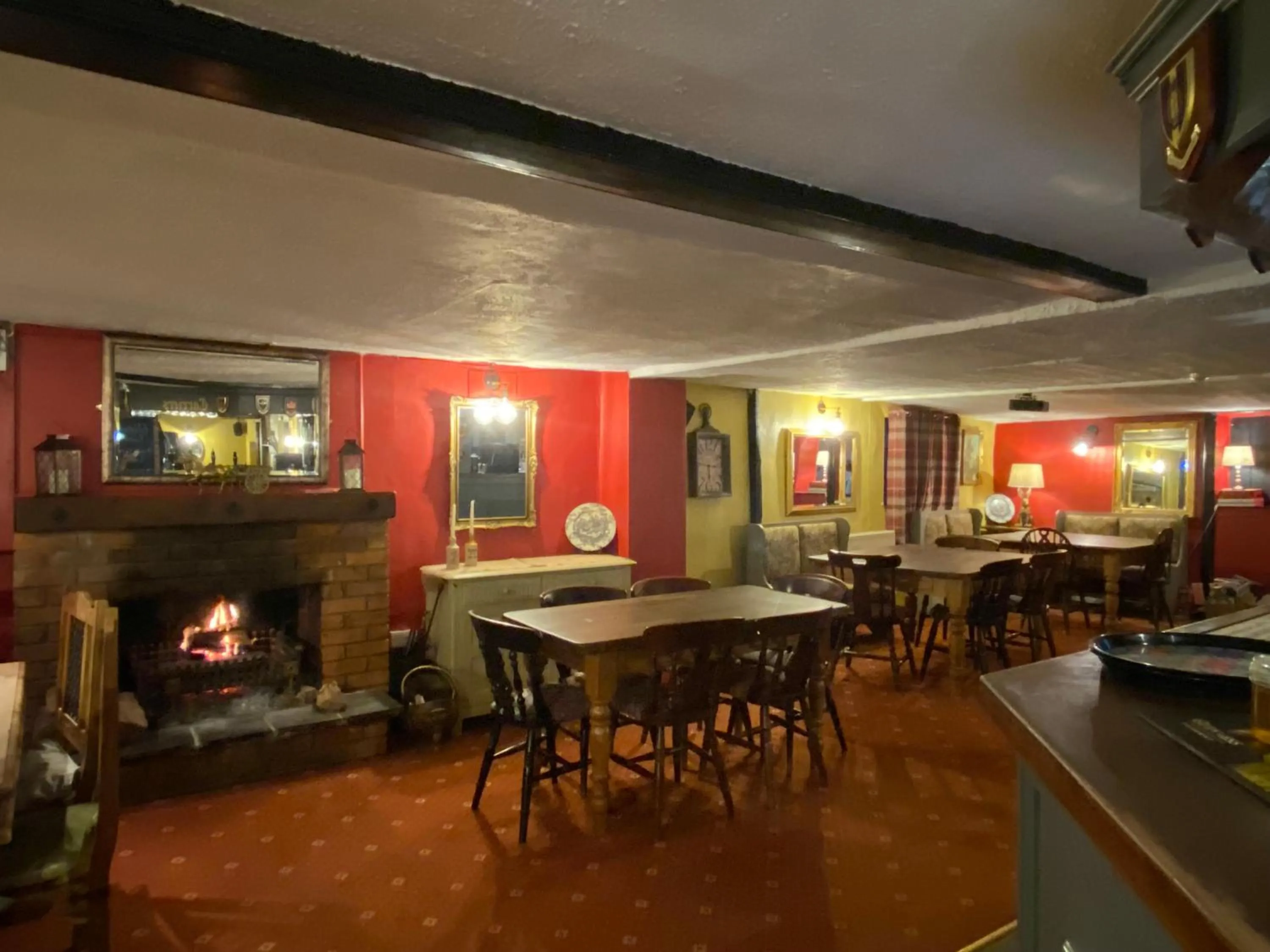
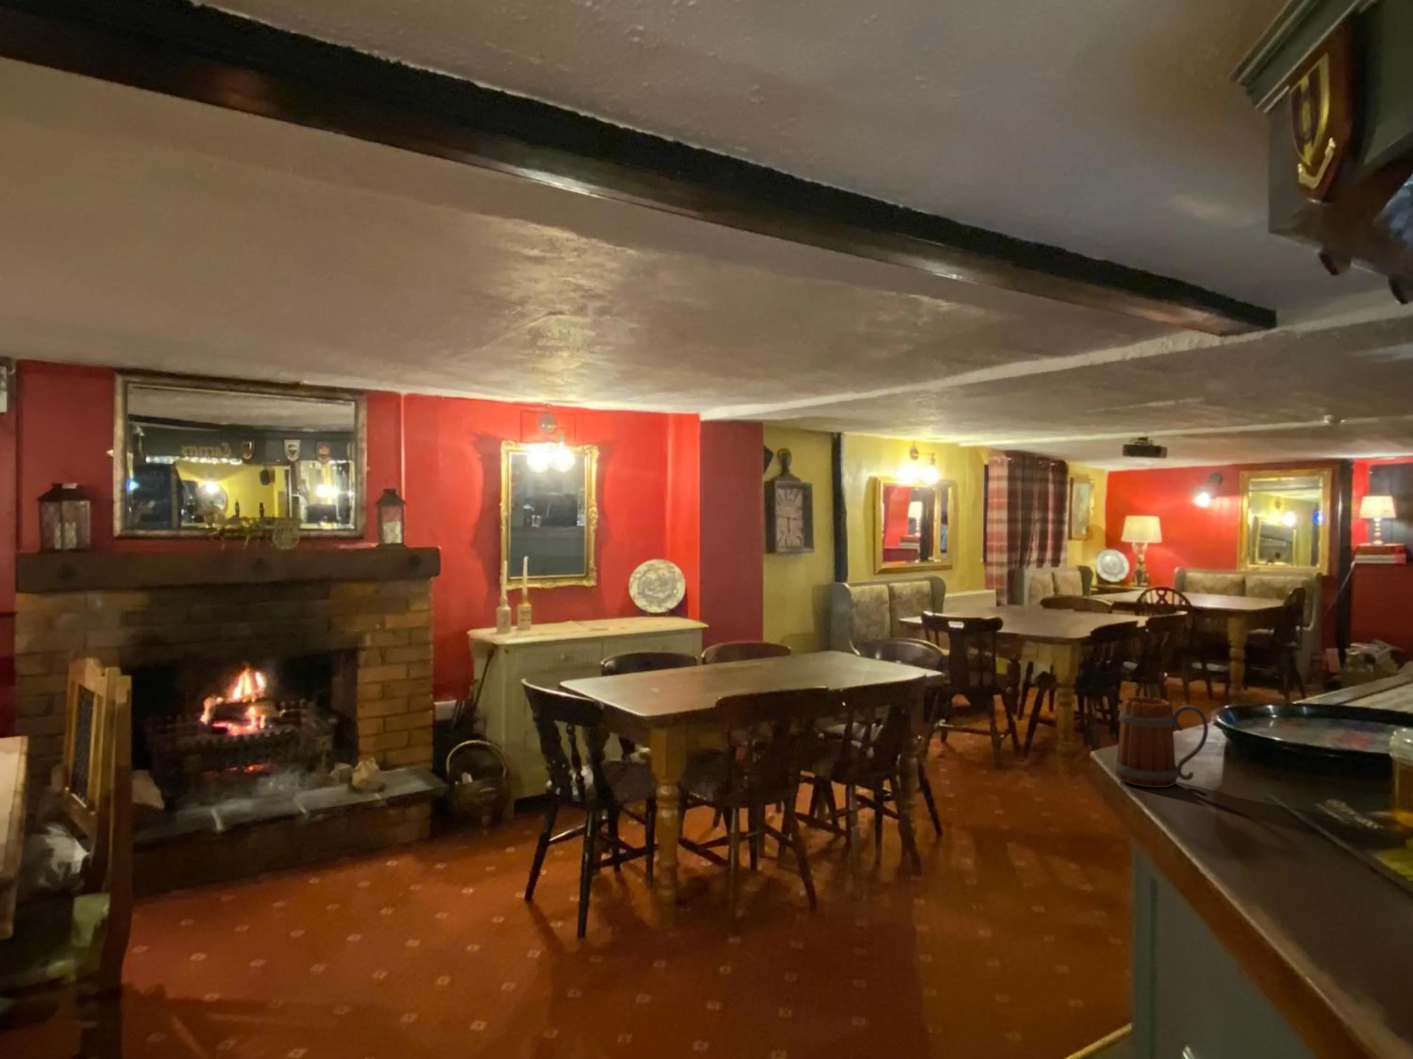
+ beer mug [1114,696,1208,788]
